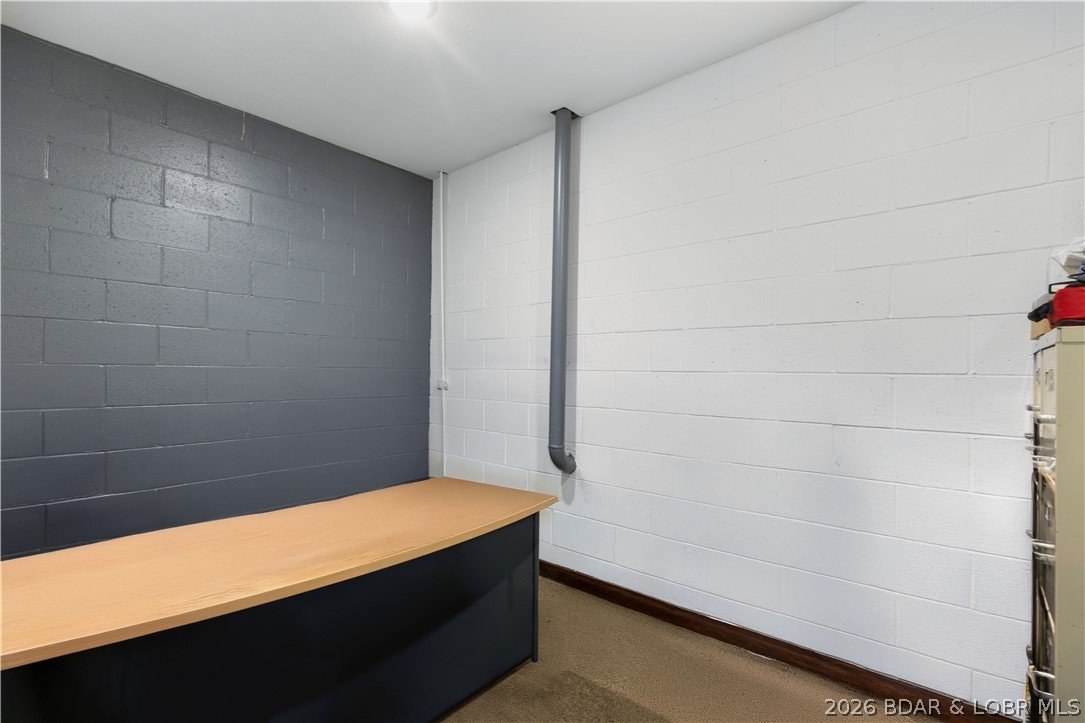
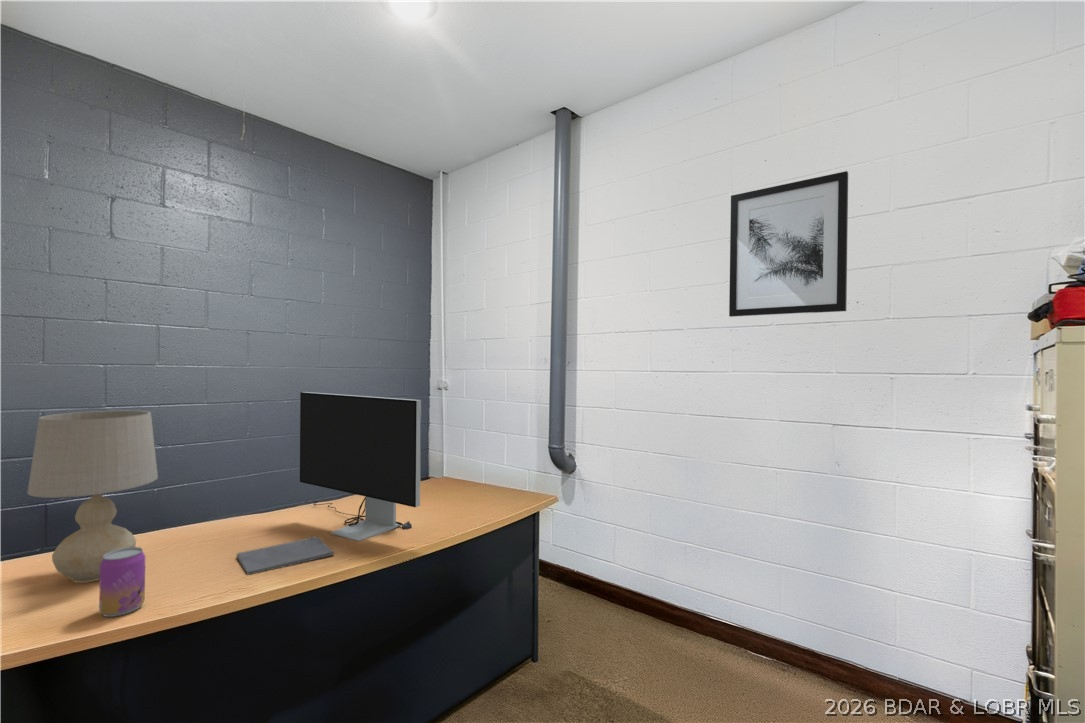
+ table lamp [26,410,159,584]
+ wall art [728,170,849,318]
+ notepad [236,535,335,576]
+ beverage can [98,546,146,618]
+ computer monitor [299,391,422,542]
